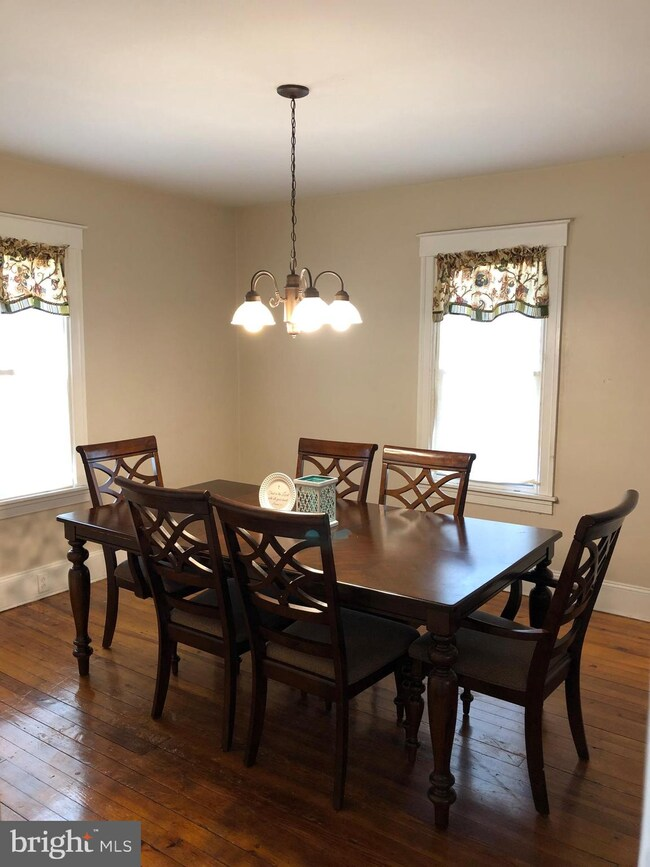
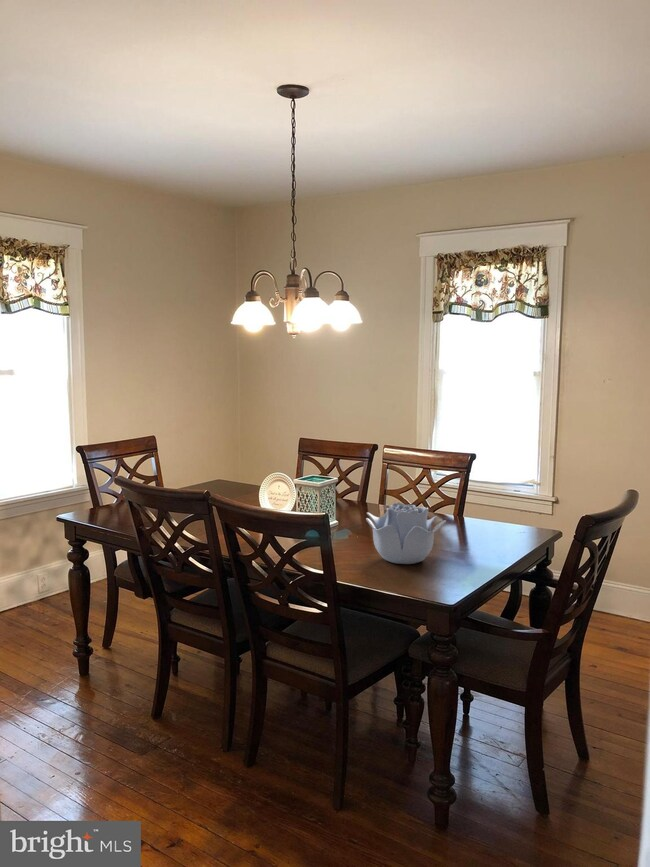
+ decorative bowl [365,502,447,565]
